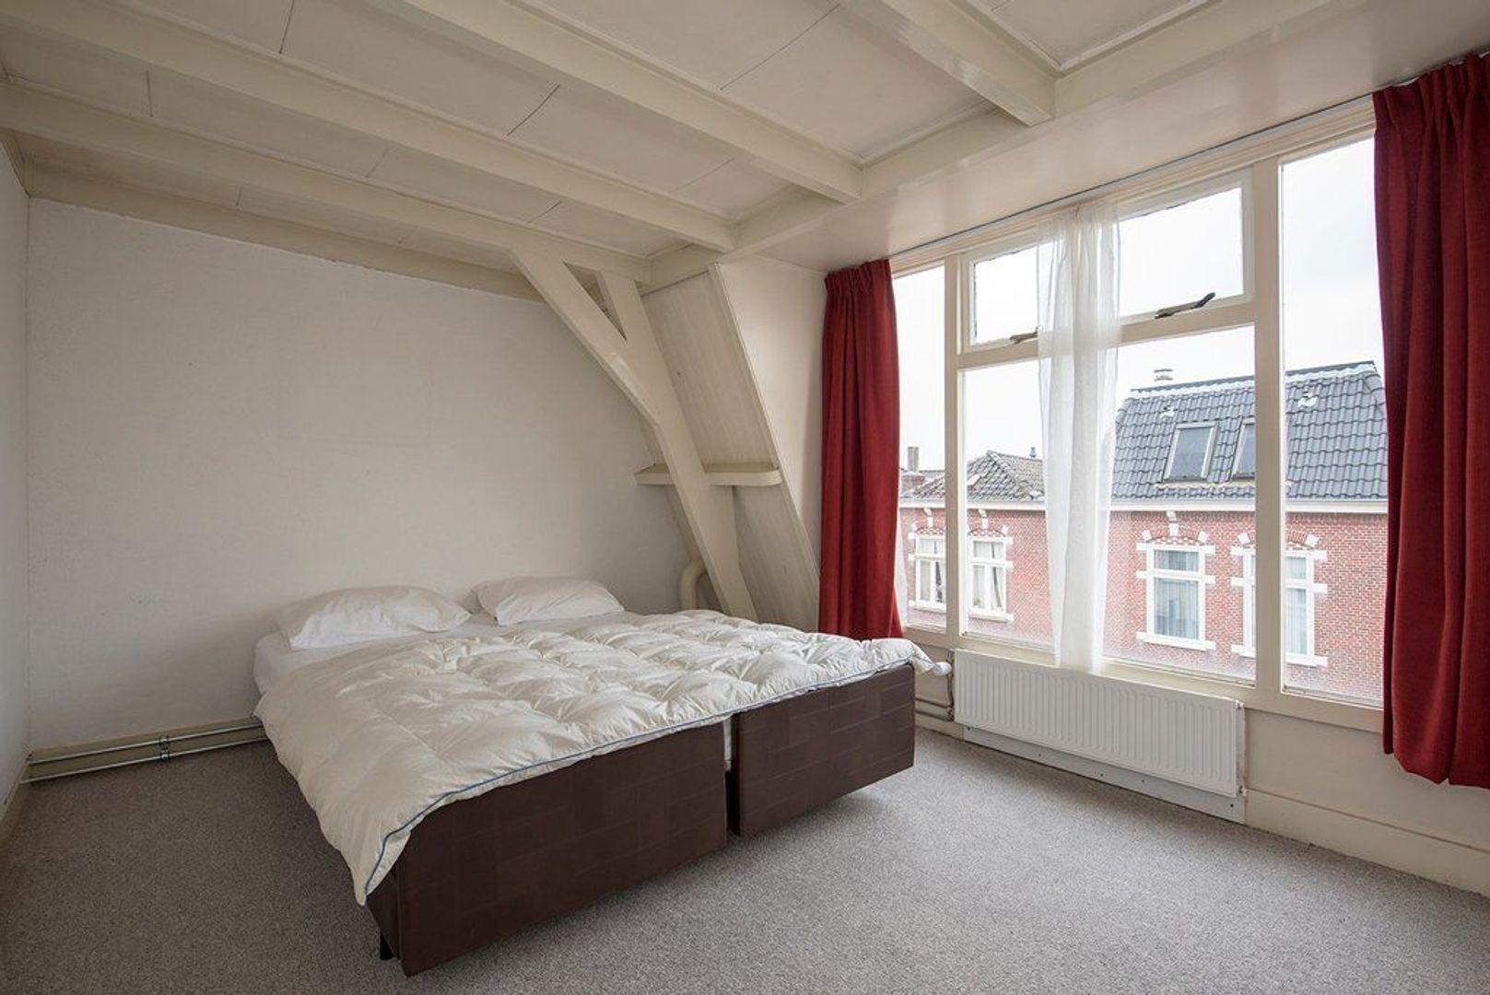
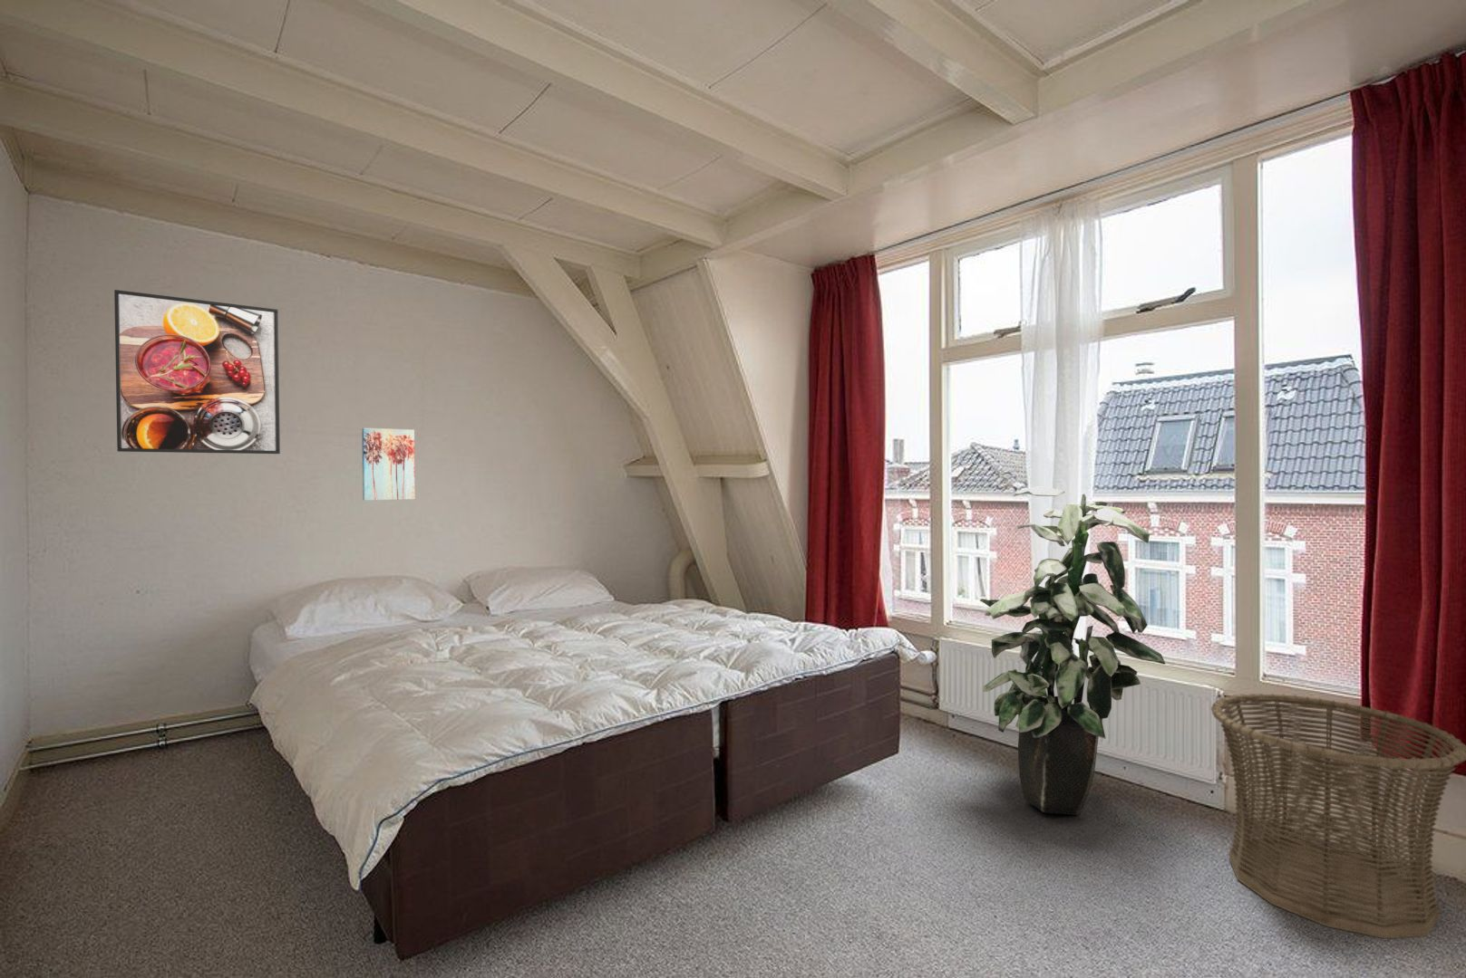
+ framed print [114,289,281,454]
+ indoor plant [979,487,1166,815]
+ wall art [360,428,416,502]
+ basket [1210,693,1466,940]
